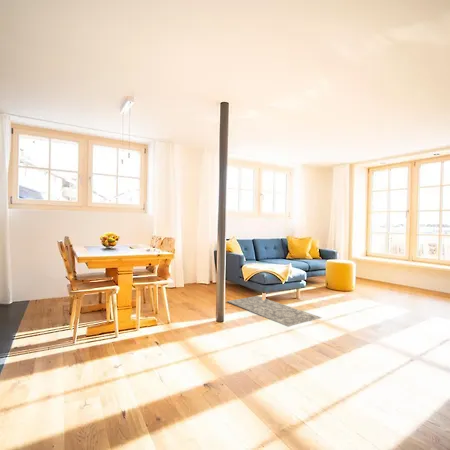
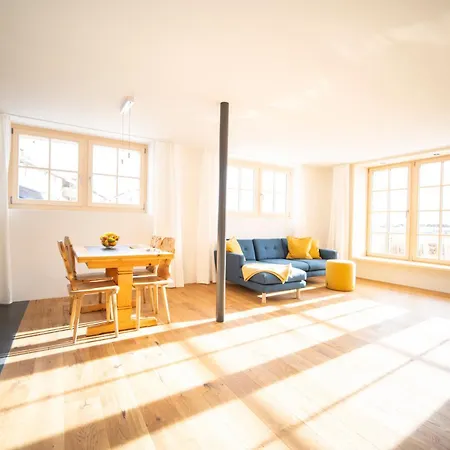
- rug [226,295,323,328]
